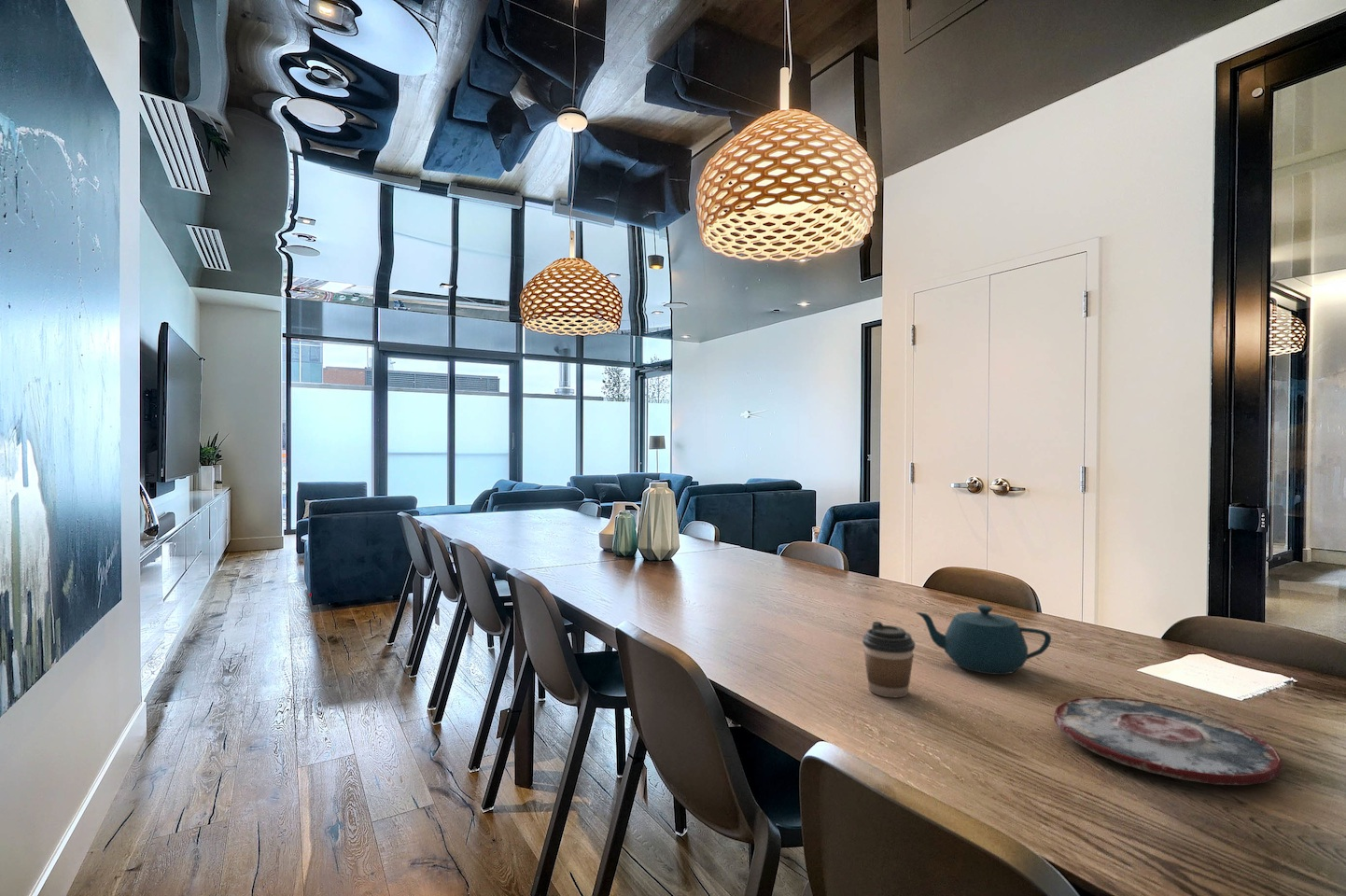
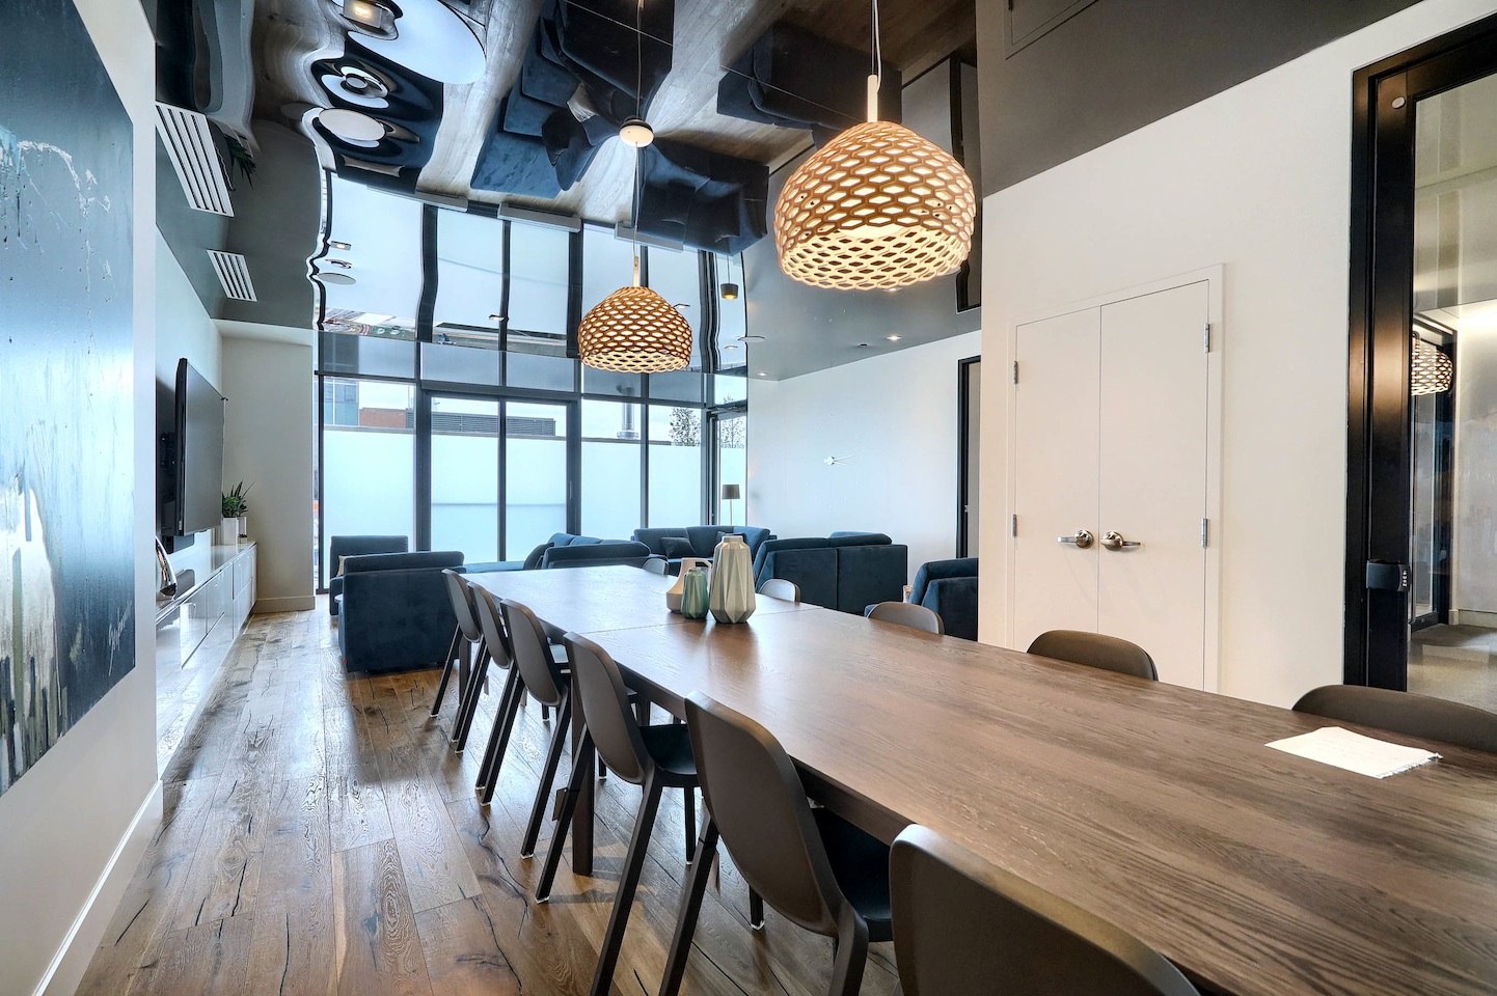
- teapot [915,604,1052,676]
- plate [1053,696,1283,786]
- coffee cup [862,621,916,698]
